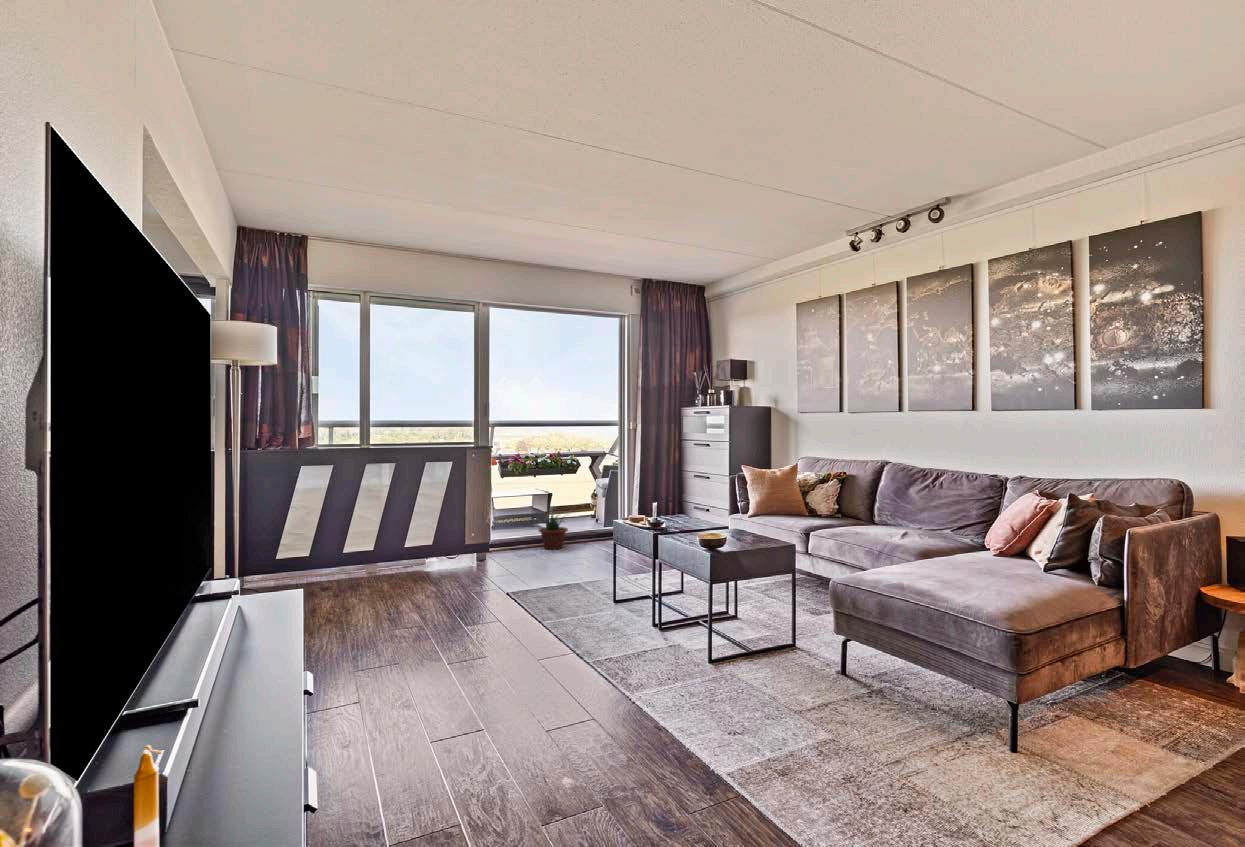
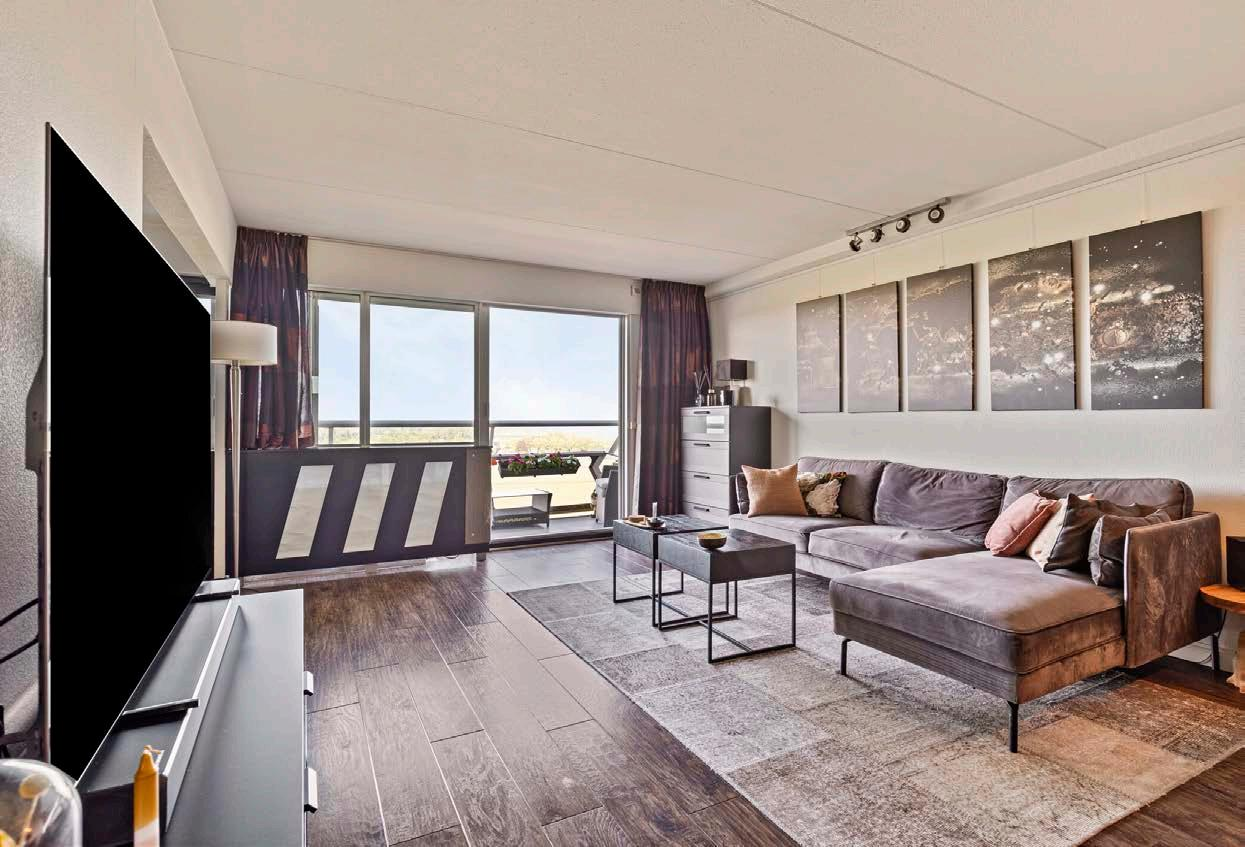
- potted plant [531,512,571,550]
